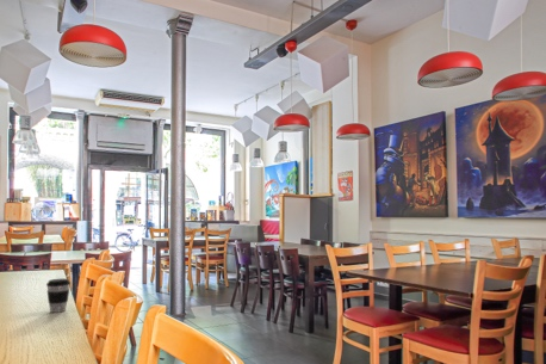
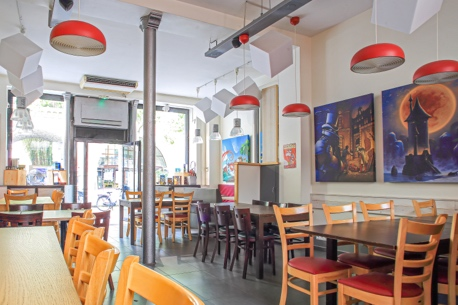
- coffee cup [45,278,72,314]
